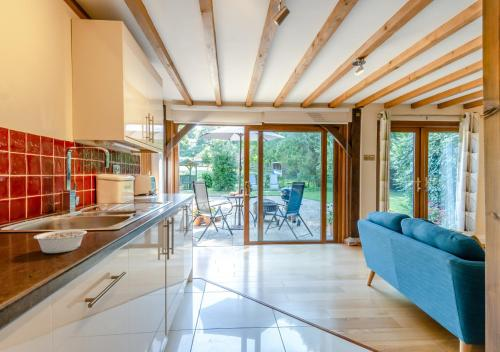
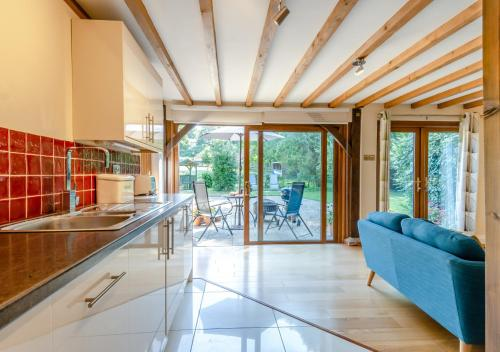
- legume [33,229,88,254]
